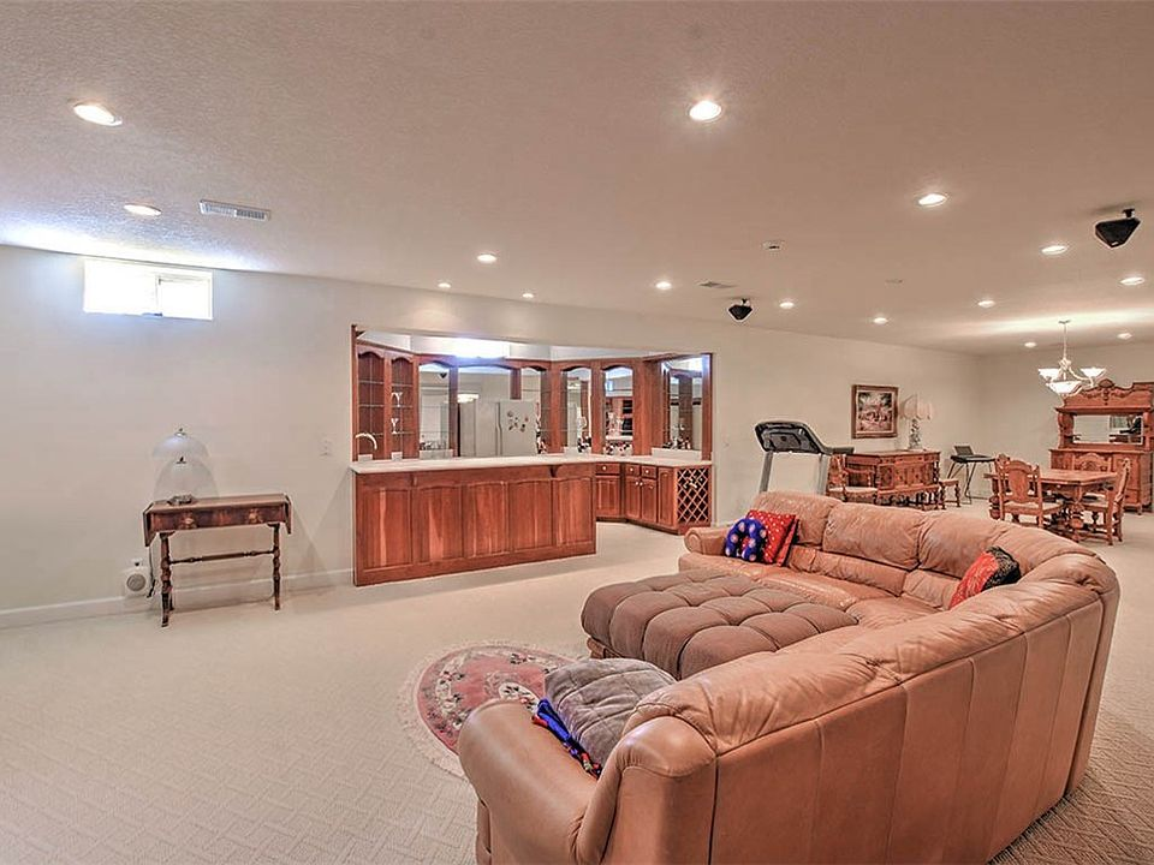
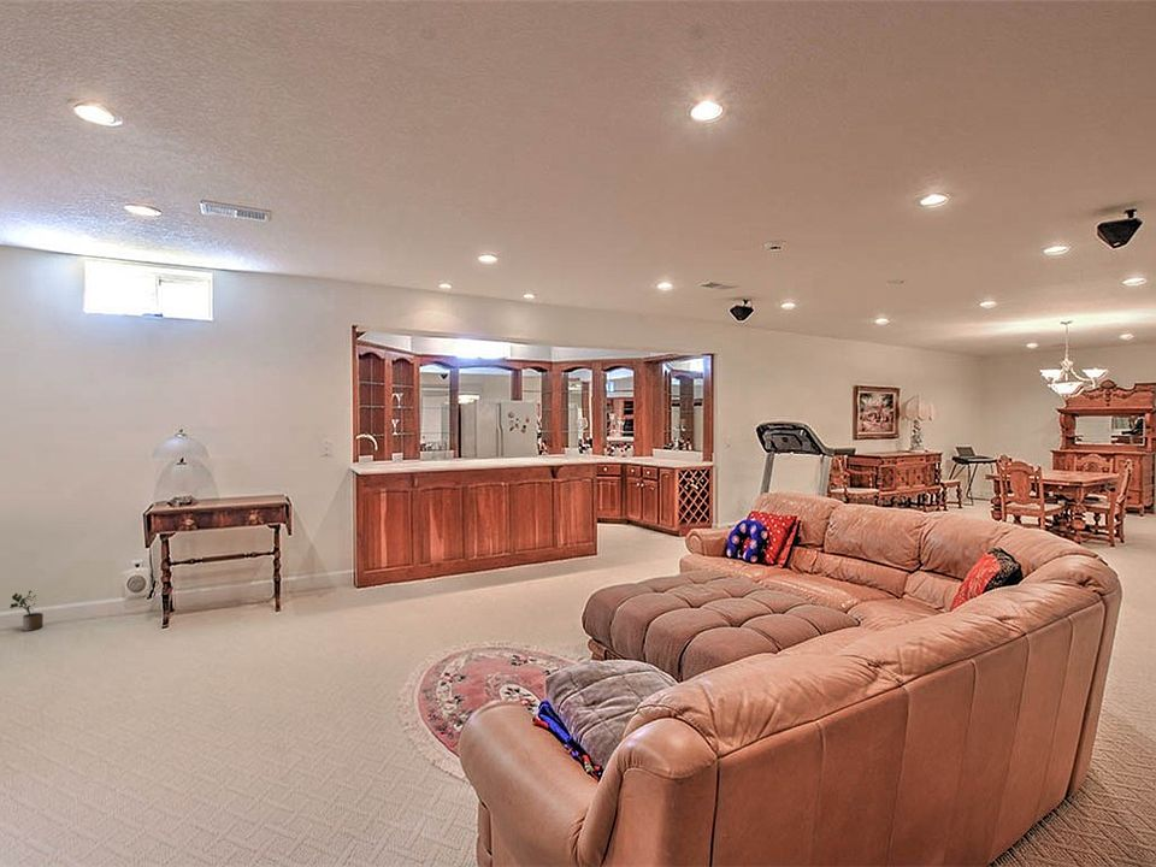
+ potted plant [8,589,45,632]
